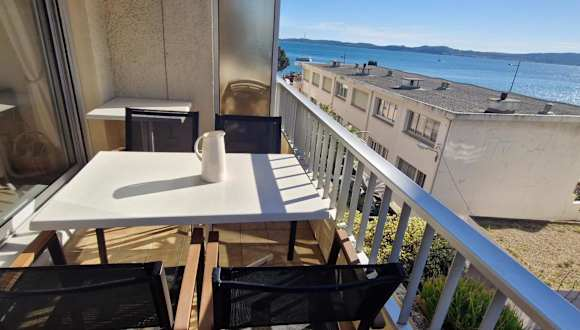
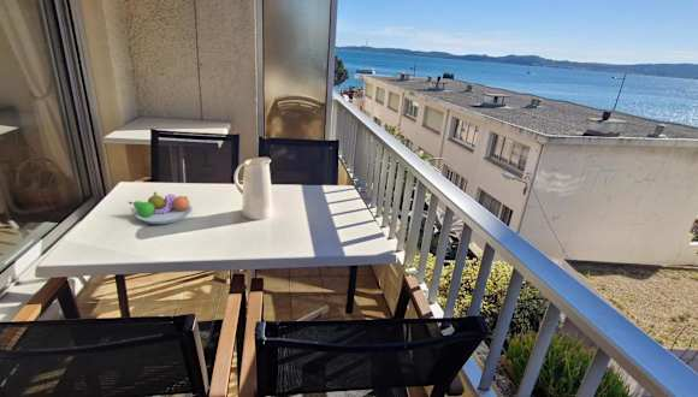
+ fruit bowl [128,190,194,225]
